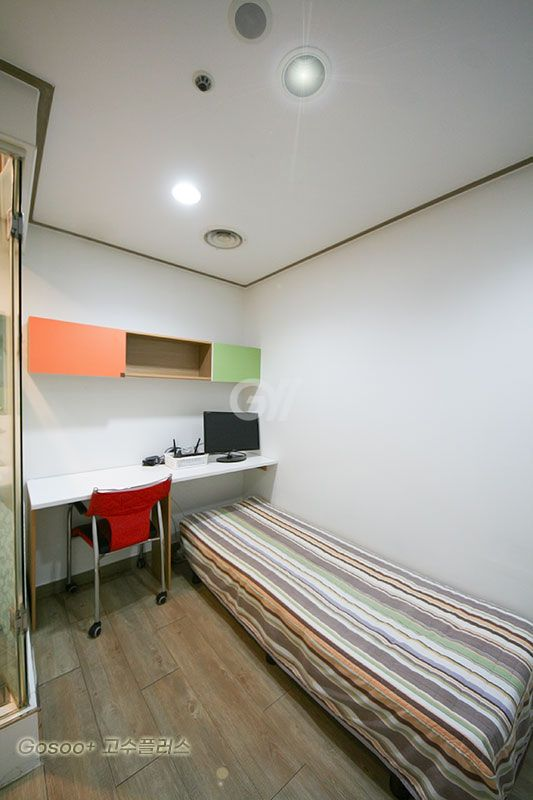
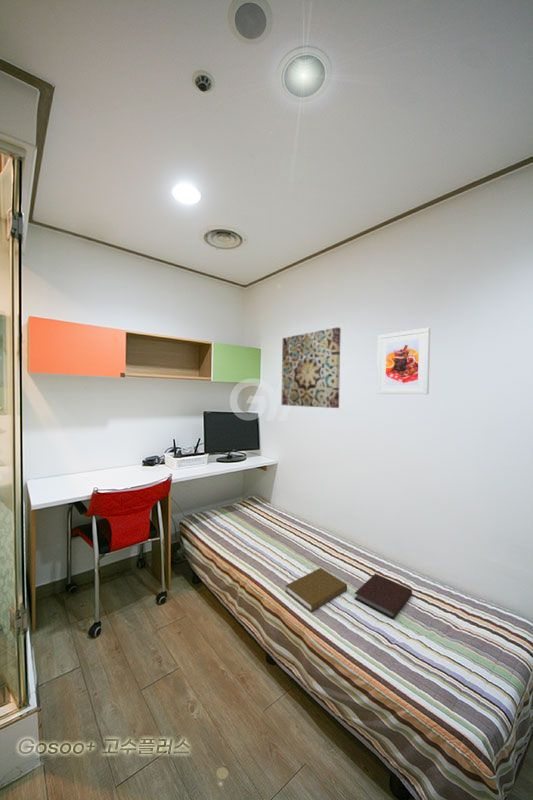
+ wall art [281,326,342,409]
+ book [285,567,348,613]
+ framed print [376,327,431,395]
+ notebook [353,573,413,620]
